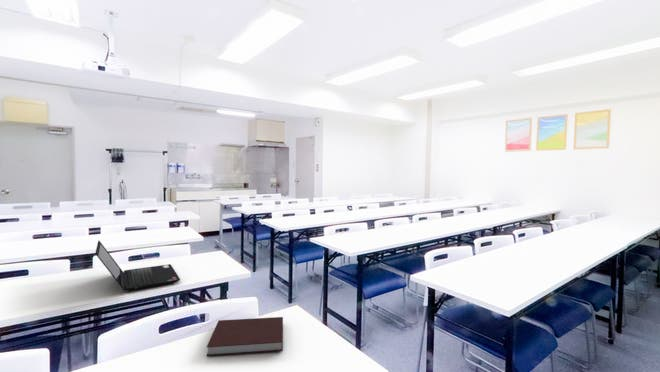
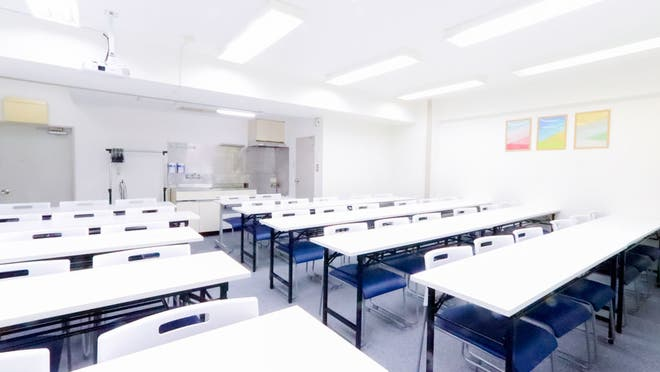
- notebook [206,316,284,357]
- laptop computer [94,240,181,293]
